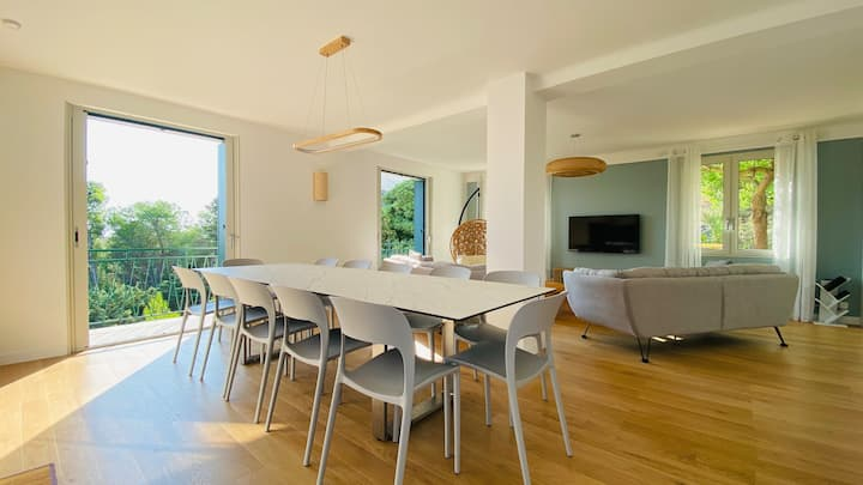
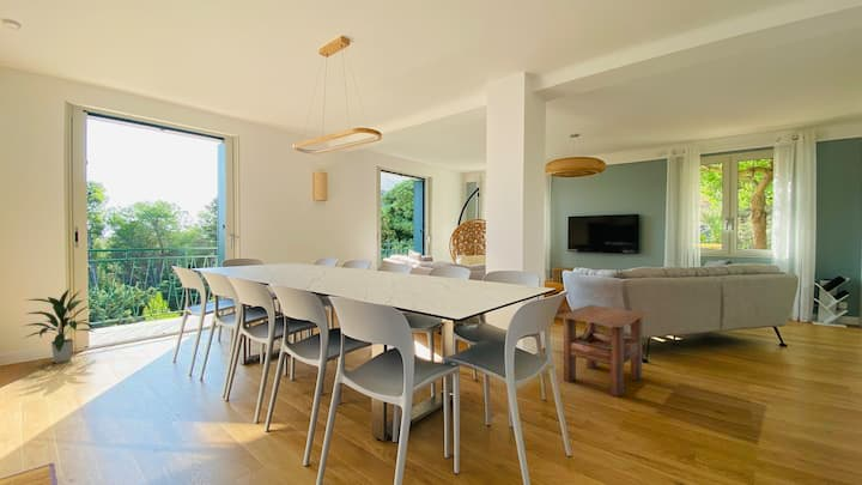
+ side table [554,304,650,398]
+ indoor plant [20,287,95,364]
